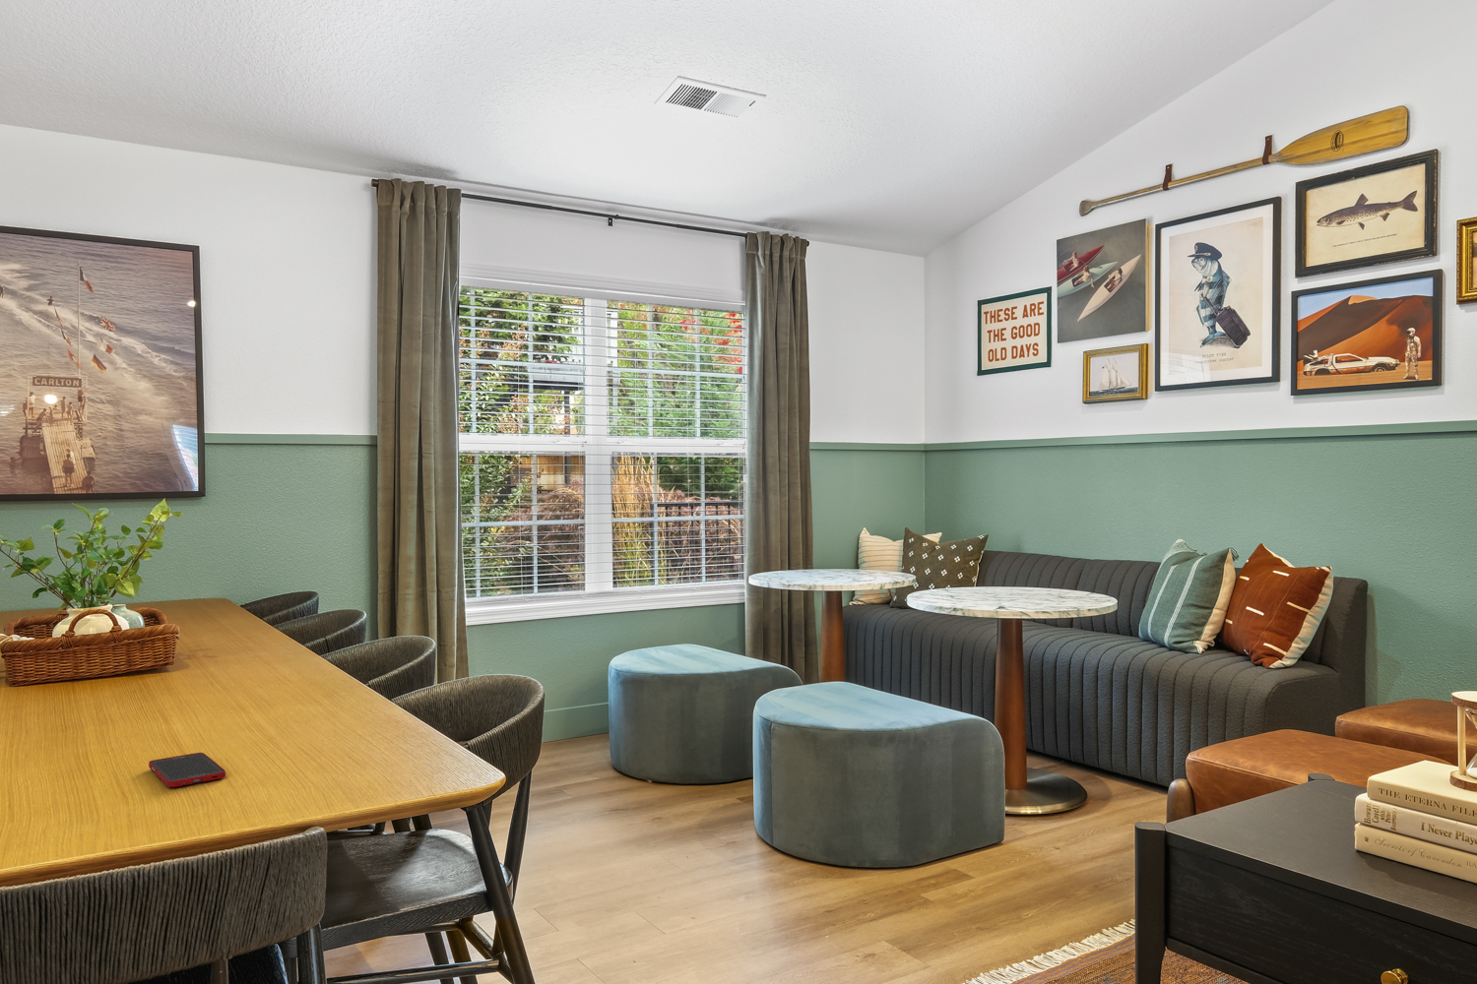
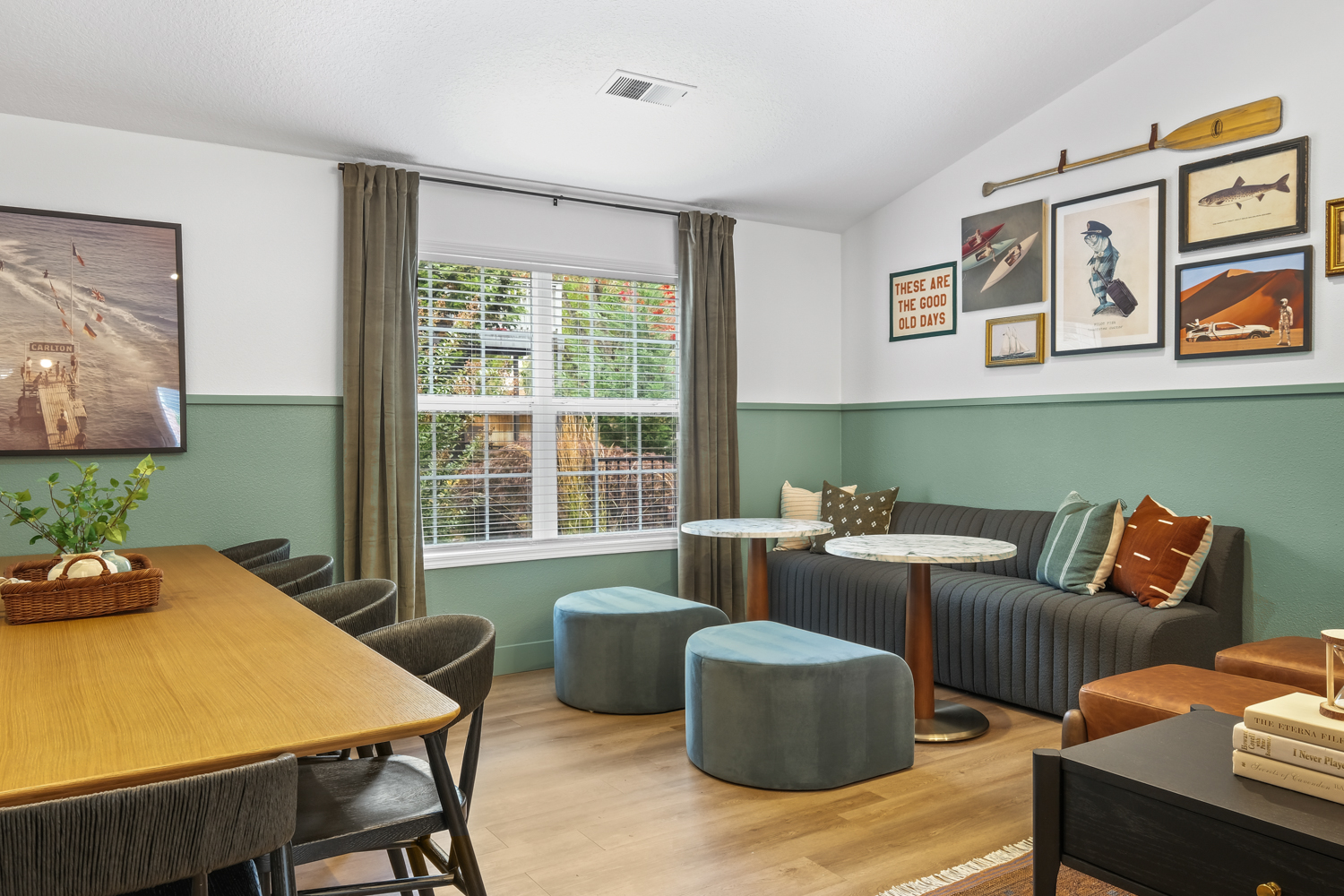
- cell phone [147,752,226,789]
